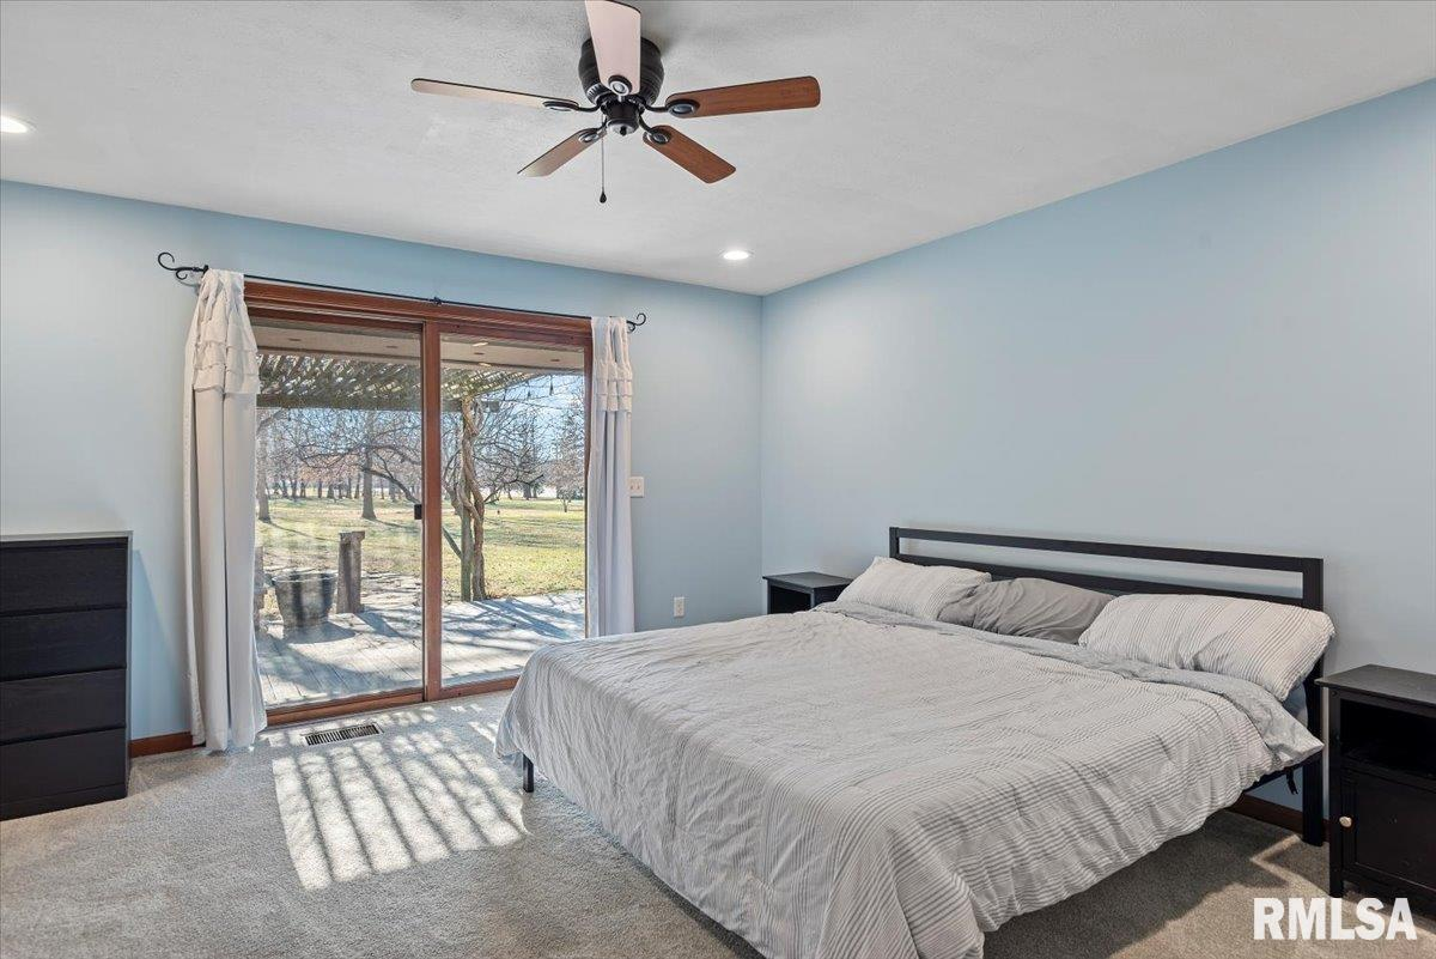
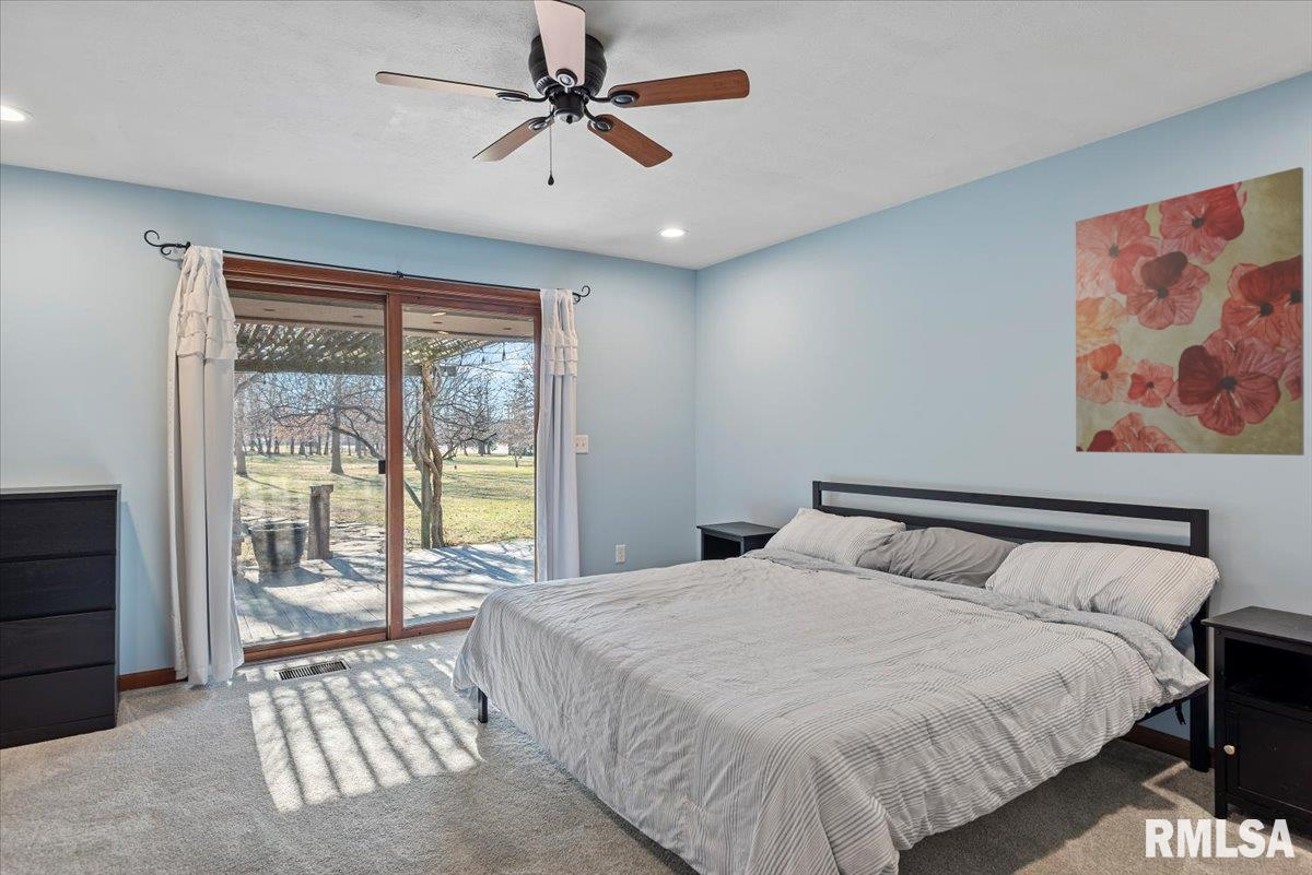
+ wall art [1075,166,1305,457]
